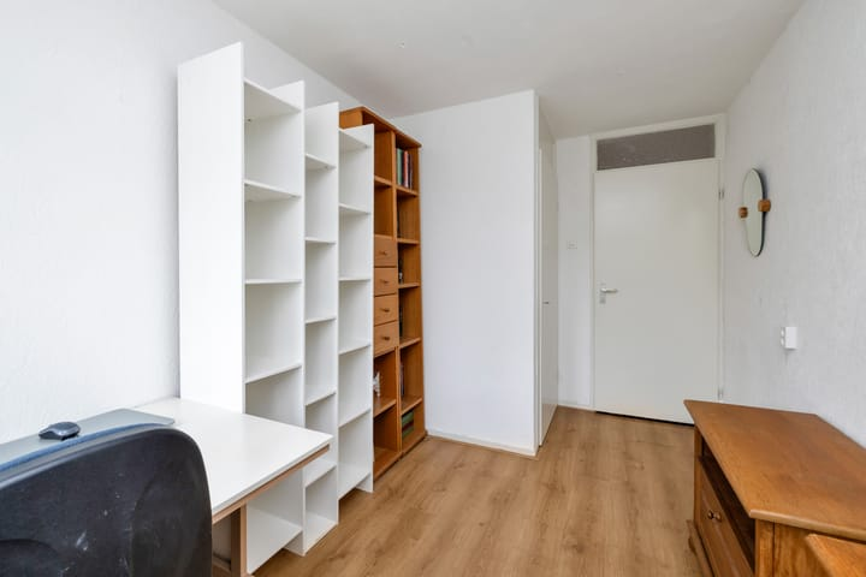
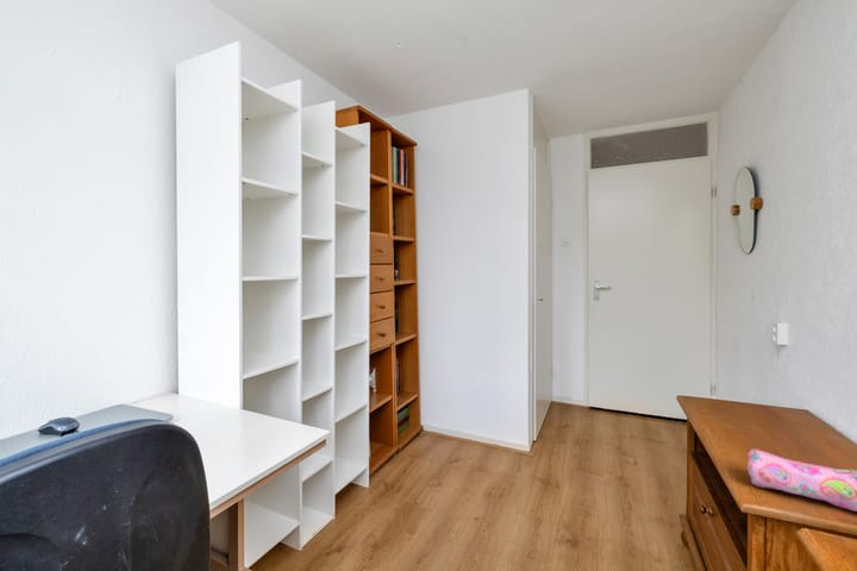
+ pencil case [746,448,857,513]
